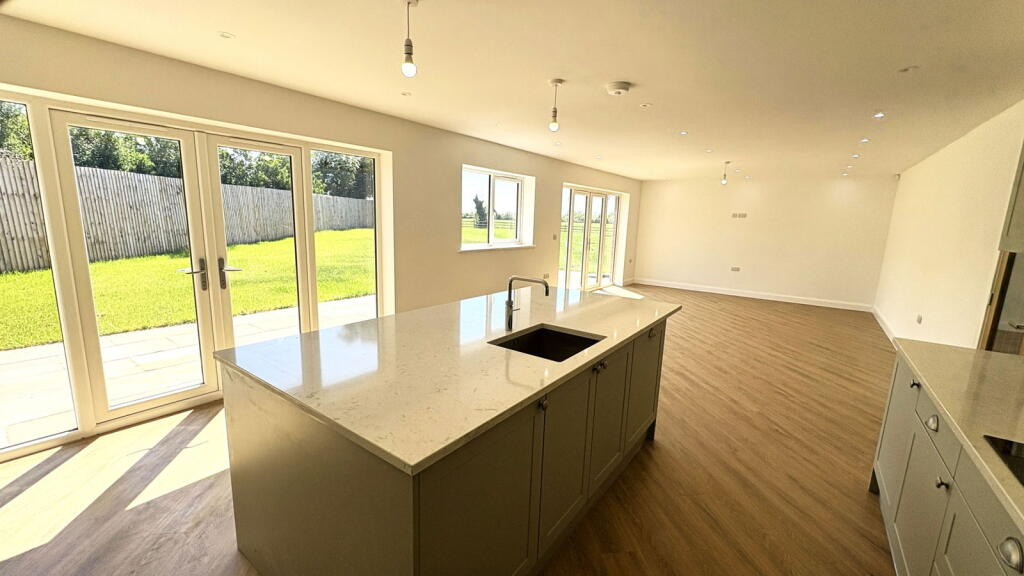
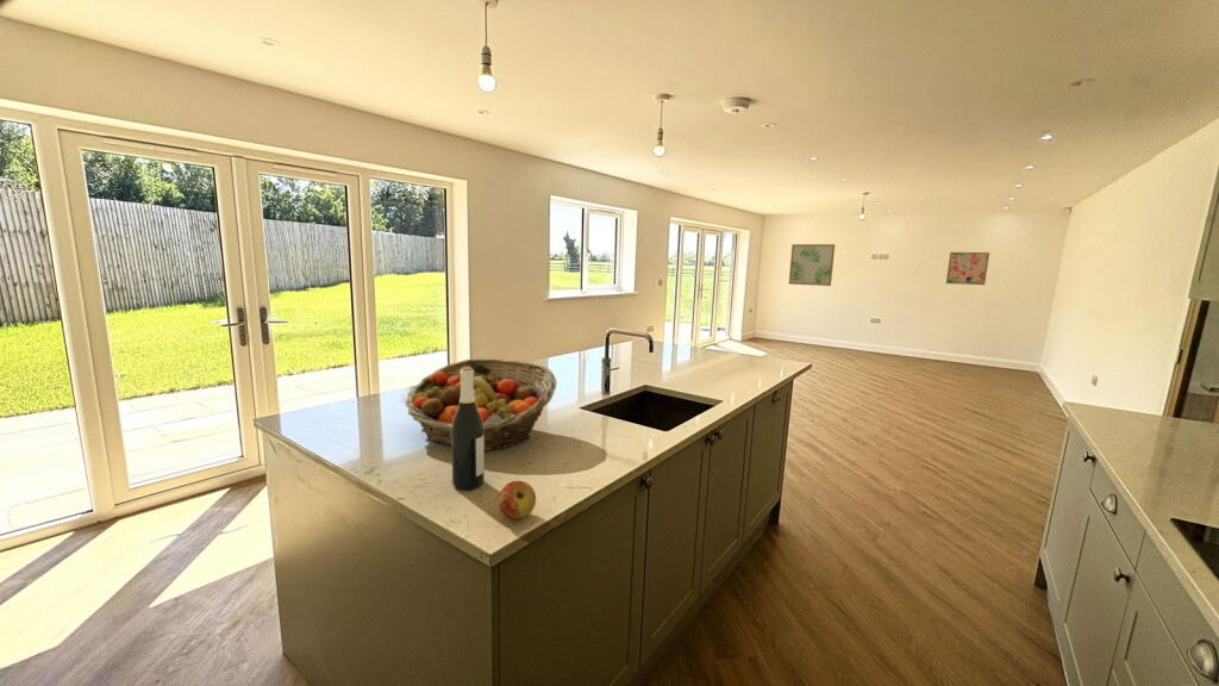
+ apple [498,480,537,520]
+ wine bottle [451,367,486,491]
+ wall art [788,243,836,287]
+ fruit basket [404,357,558,451]
+ wall art [945,251,990,286]
